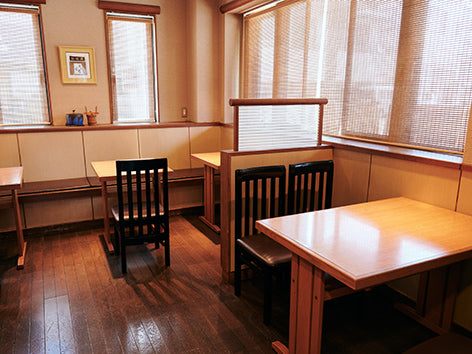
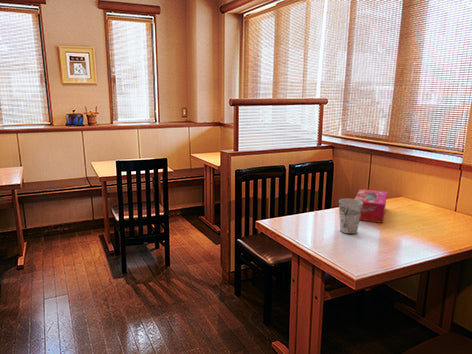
+ cup [338,198,363,235]
+ tissue box [354,188,388,224]
